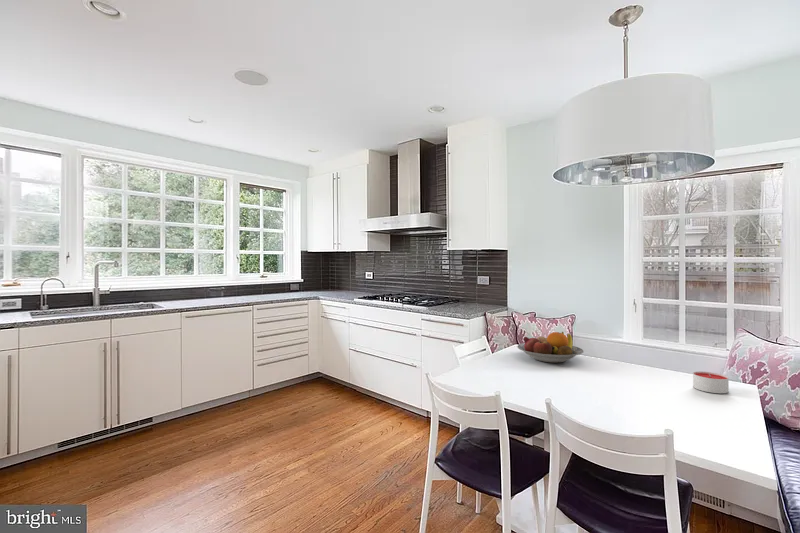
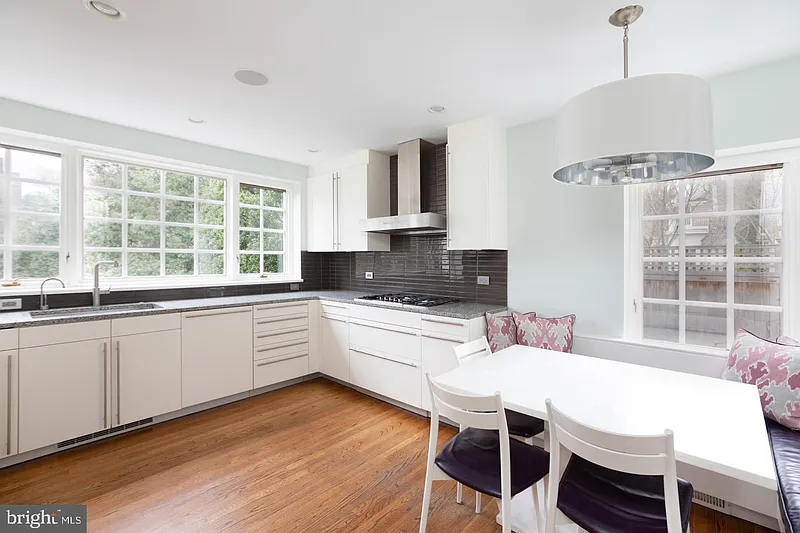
- candle [692,371,730,394]
- fruit bowl [516,331,585,364]
